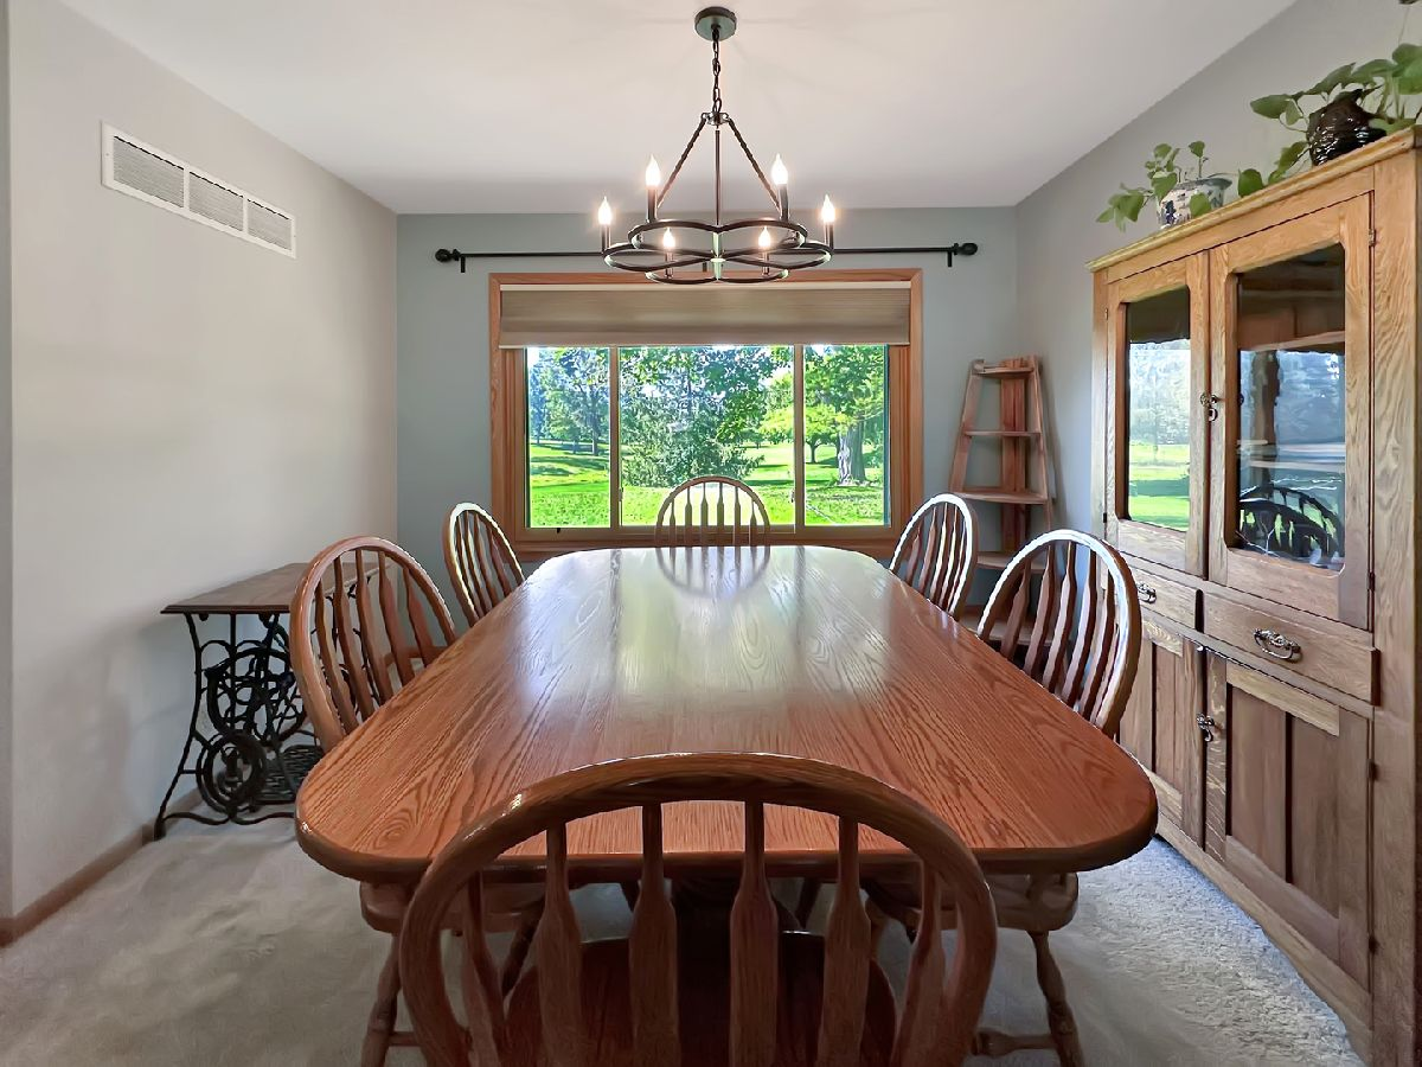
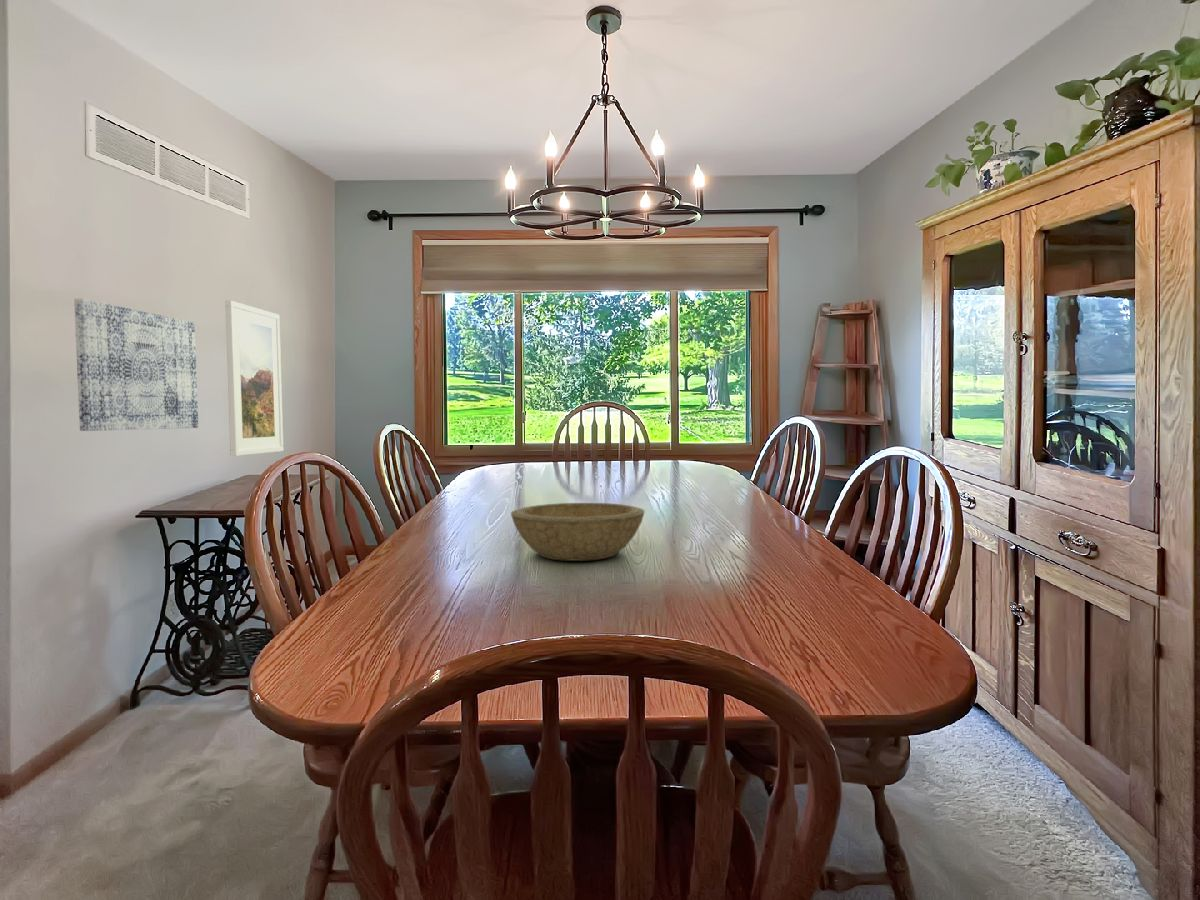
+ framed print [224,299,284,457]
+ bowl [510,502,646,562]
+ wall art [73,298,199,432]
